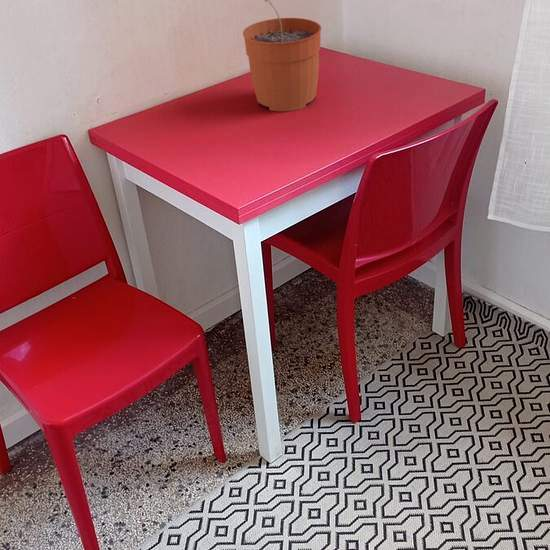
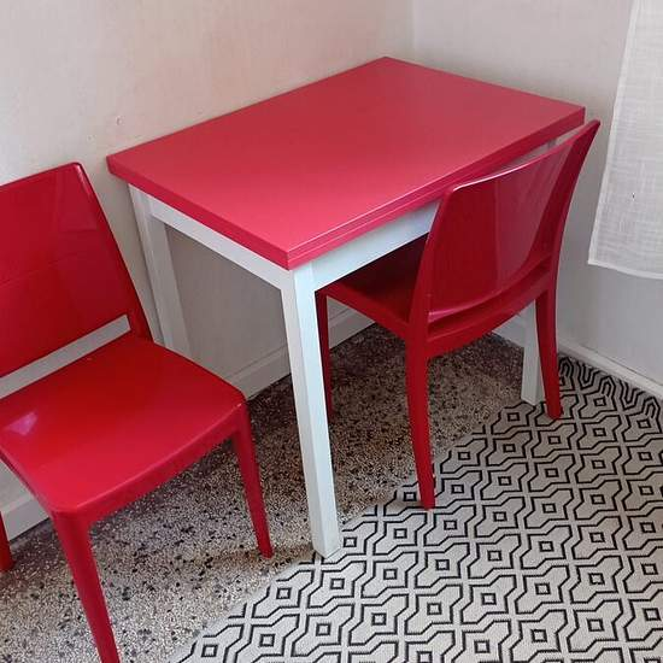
- plant pot [242,0,322,113]
